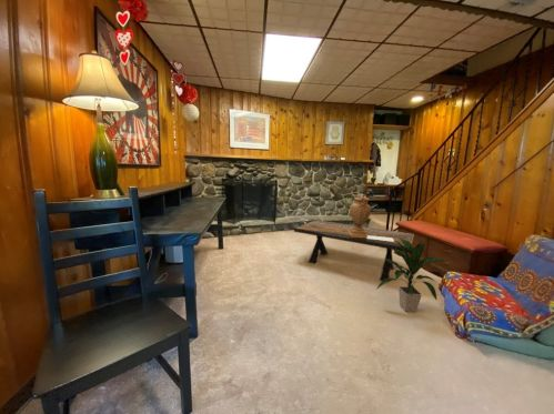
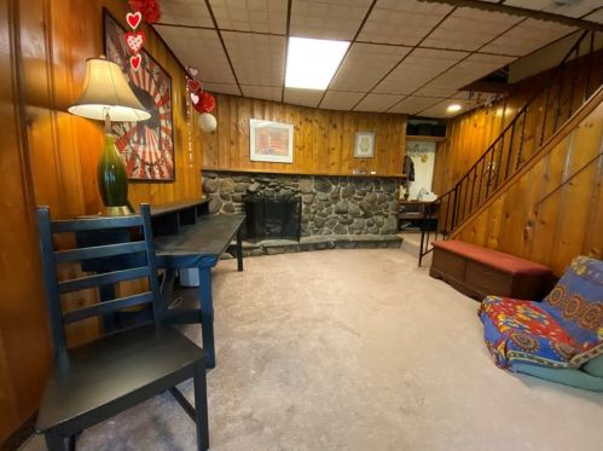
- coffee table [293,219,415,282]
- decorative urn [349,193,372,239]
- indoor plant [374,239,453,313]
